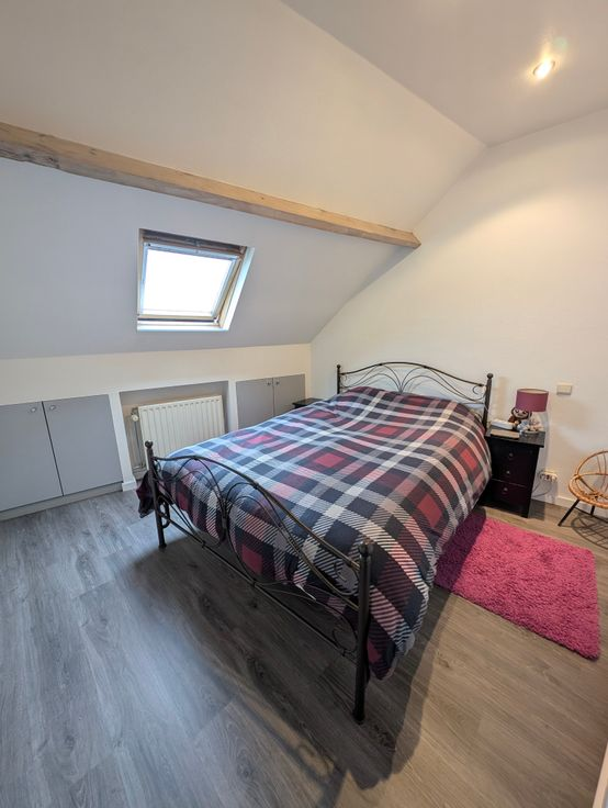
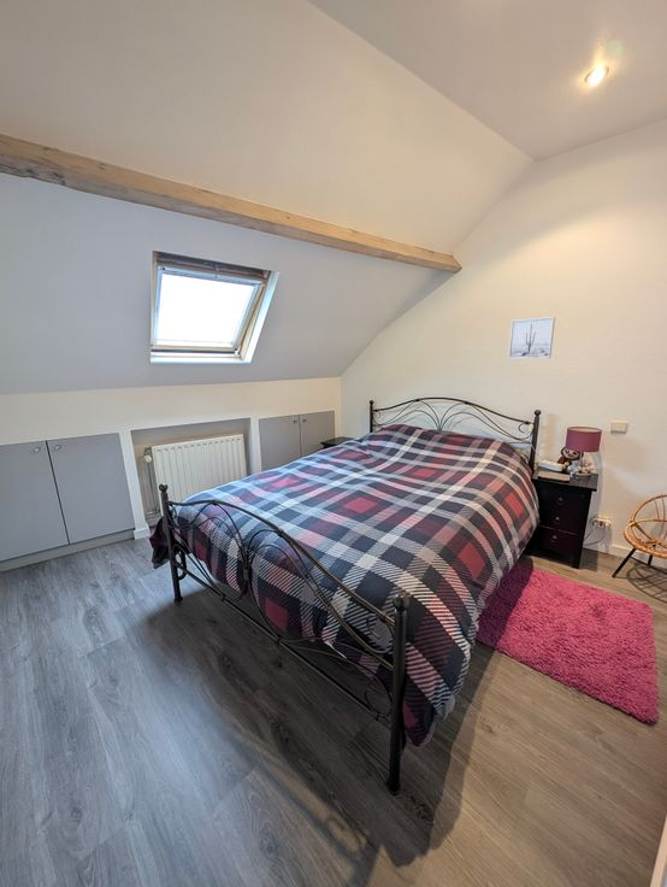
+ wall art [507,316,556,360]
